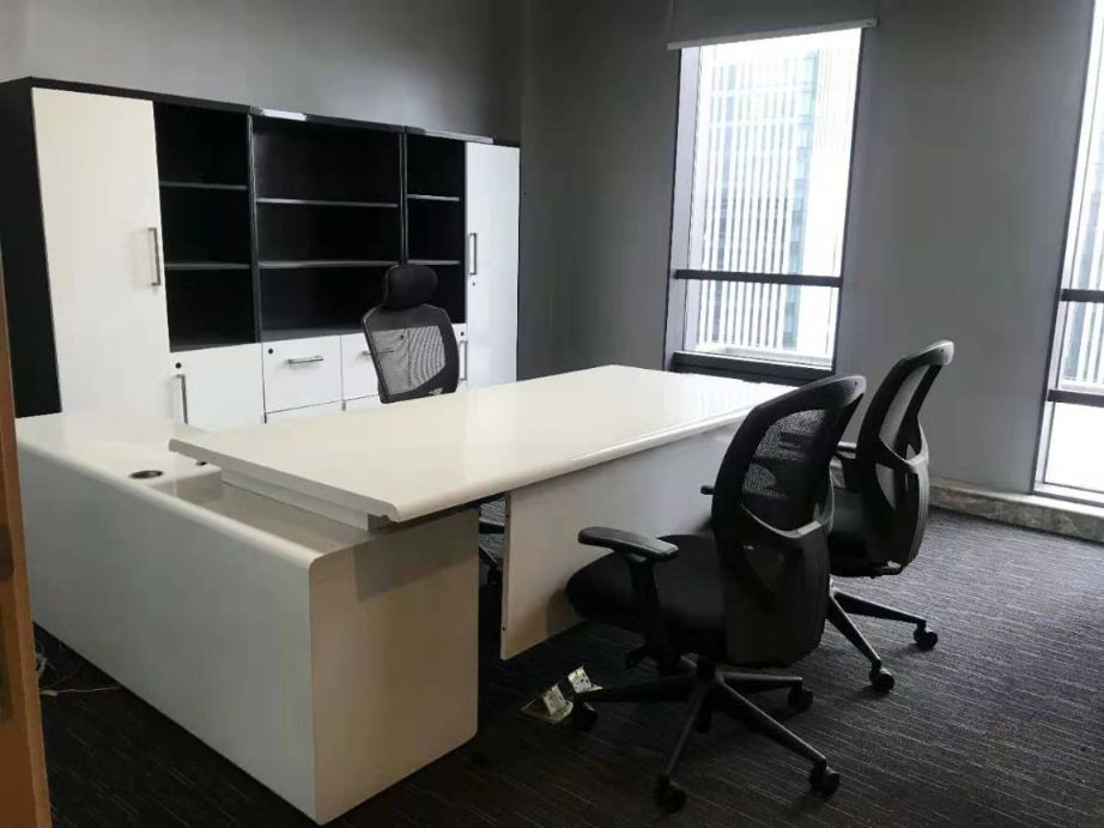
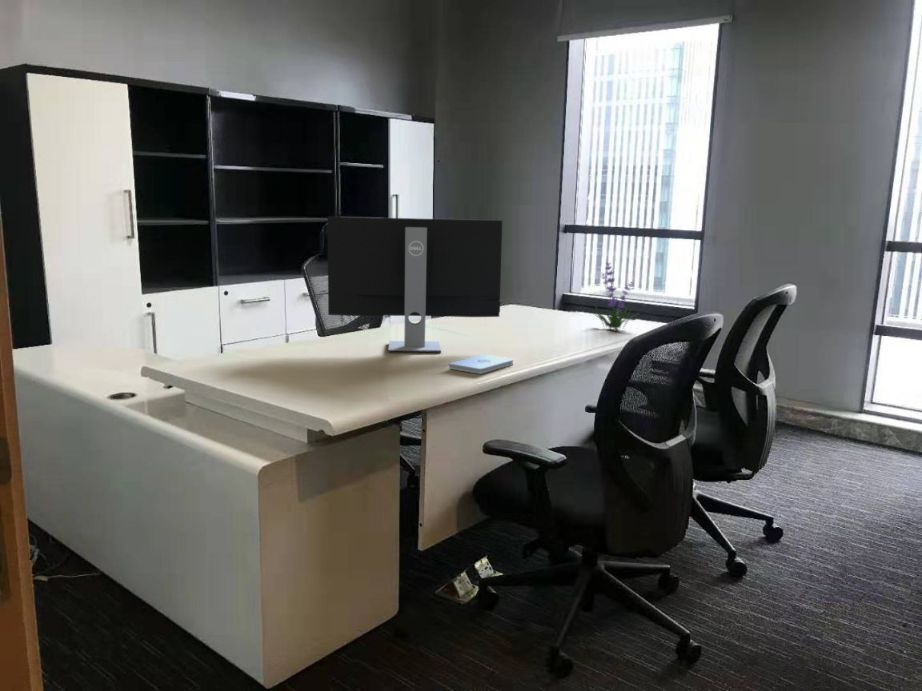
+ computer monitor [326,216,503,354]
+ plant [589,261,640,330]
+ notepad [448,353,515,375]
